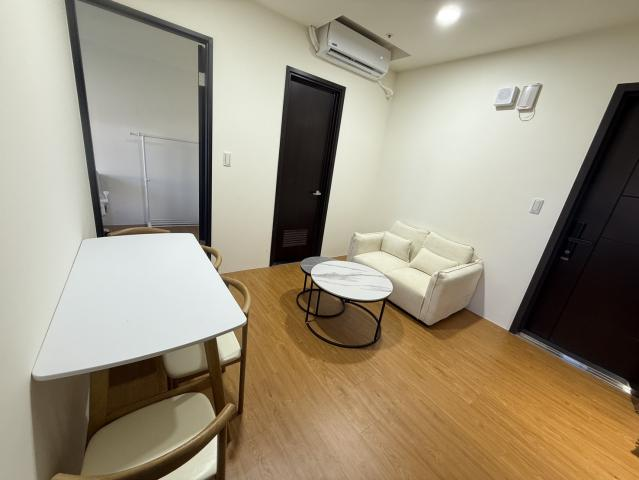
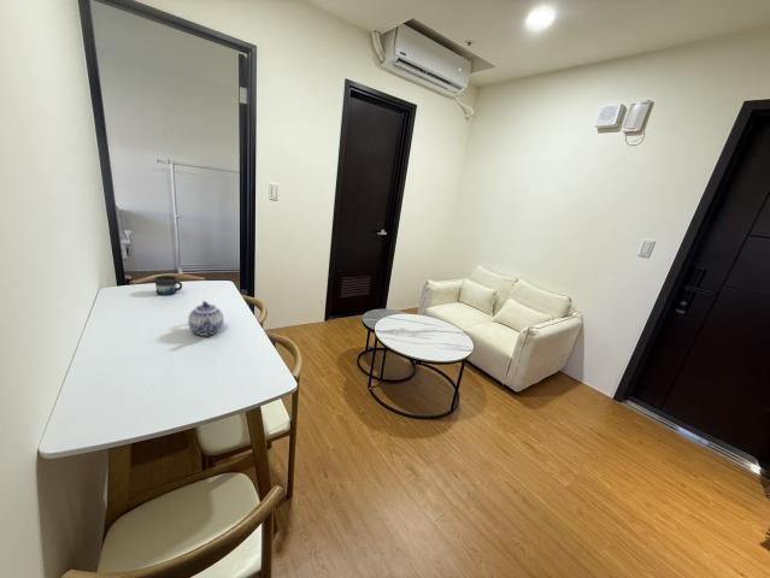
+ teapot [187,300,225,337]
+ mug [153,275,183,296]
